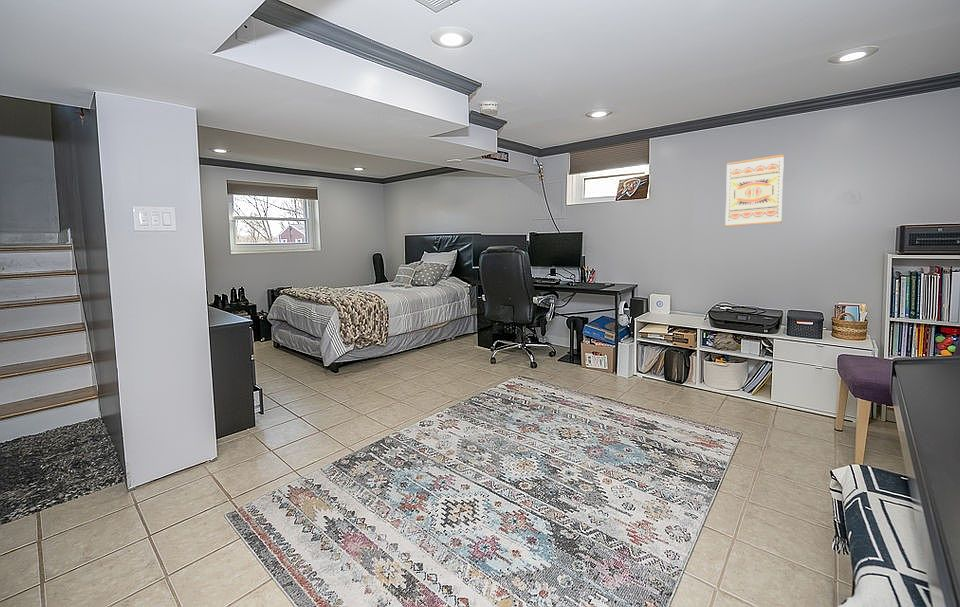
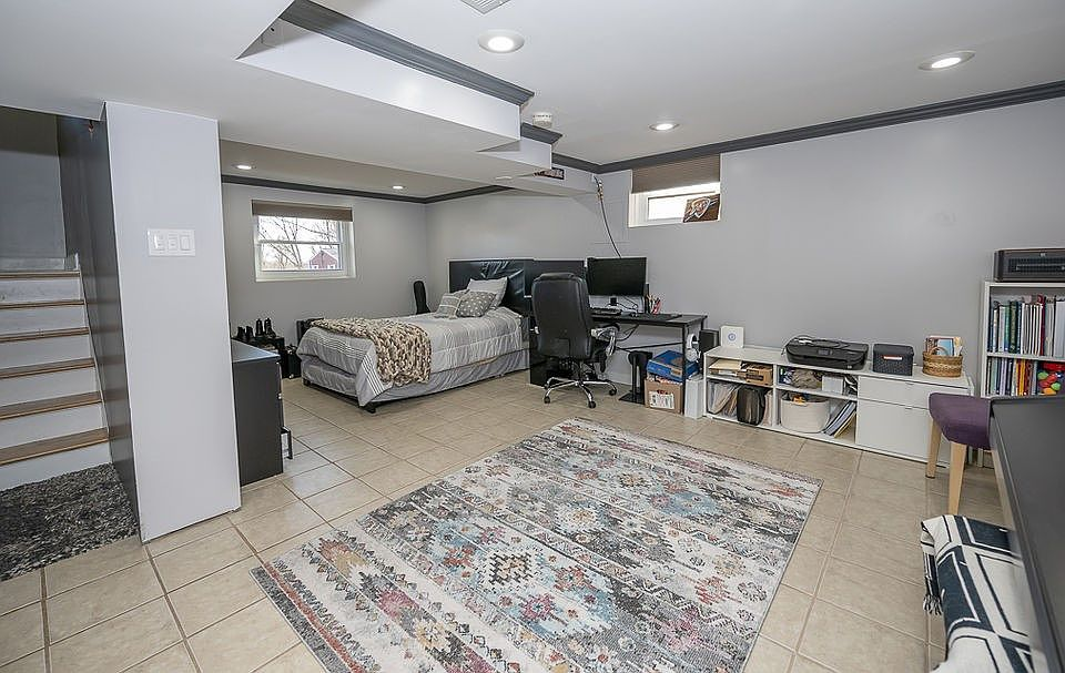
- wall art [724,154,785,227]
